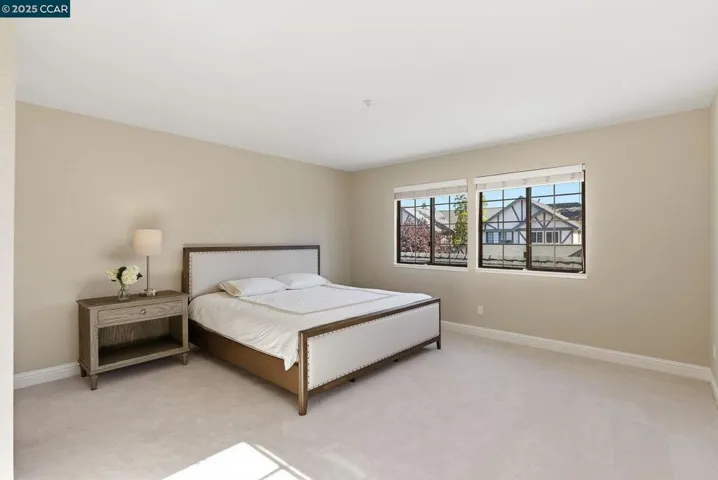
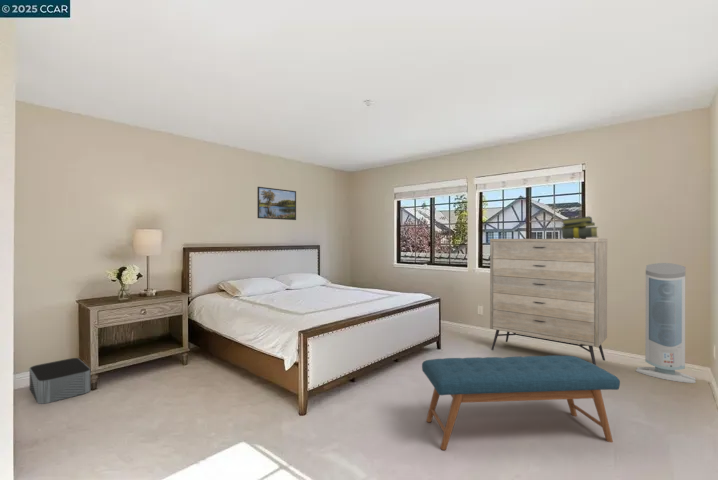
+ dresser [489,238,608,366]
+ bench [421,354,621,451]
+ stack of books [561,215,600,239]
+ storage bin [29,357,92,405]
+ air purifier [635,262,696,384]
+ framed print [256,186,297,221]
